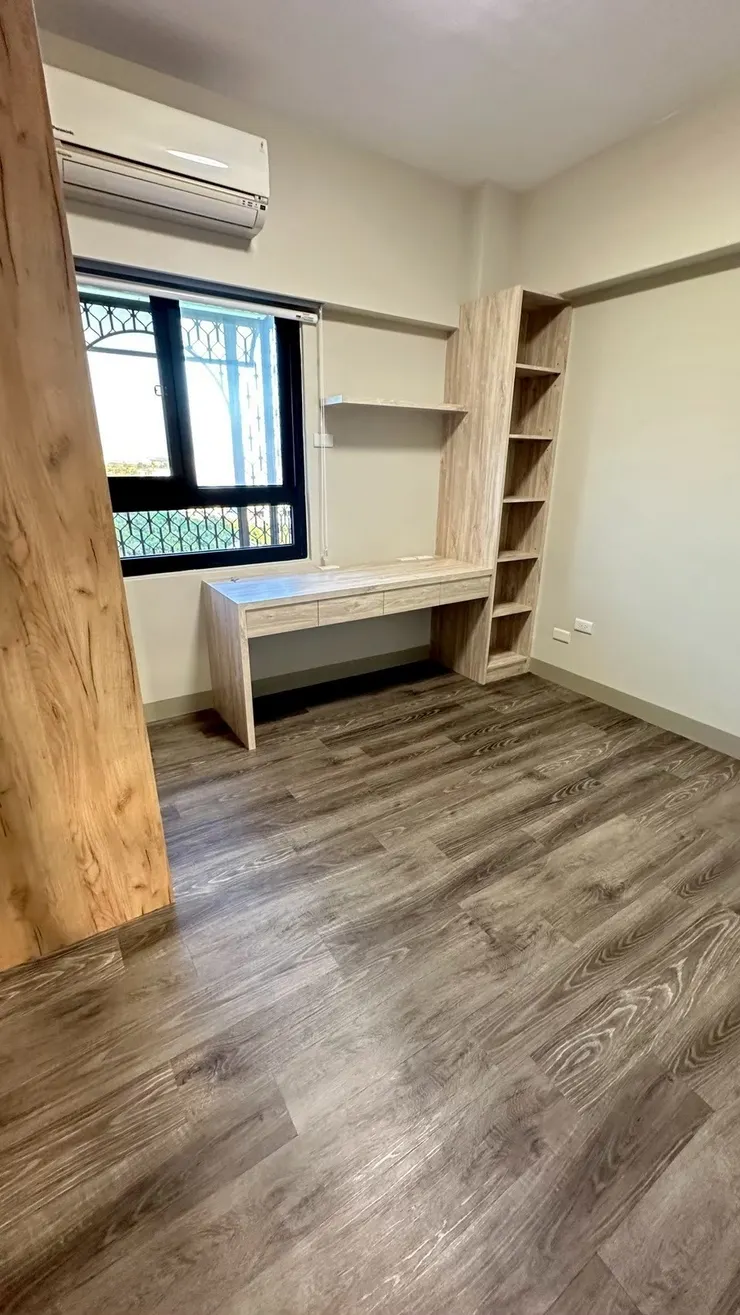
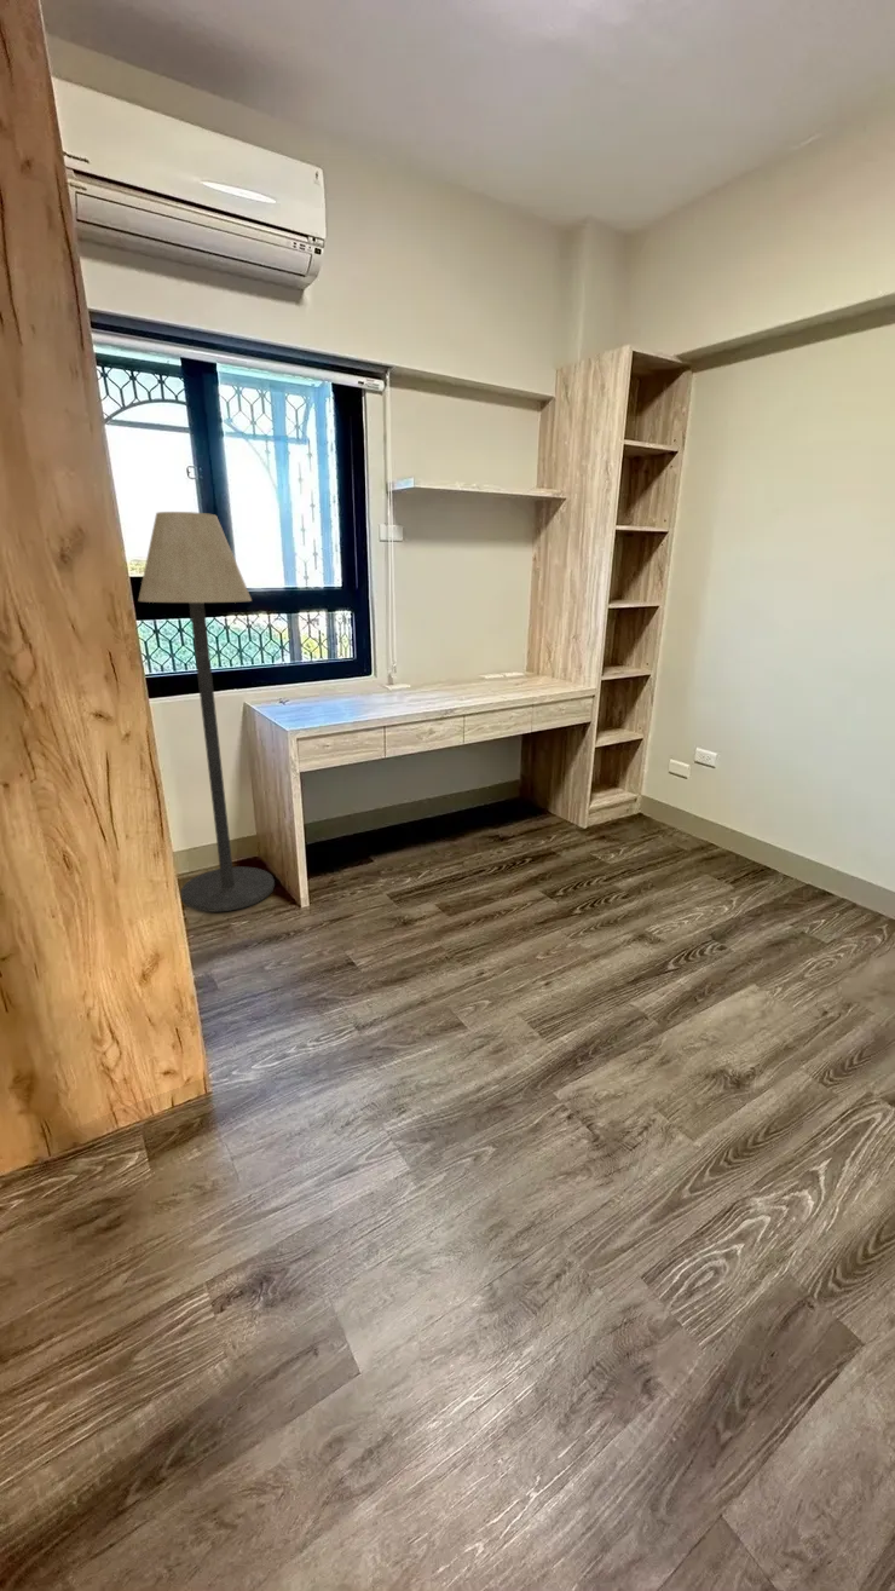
+ floor lamp [137,511,276,913]
